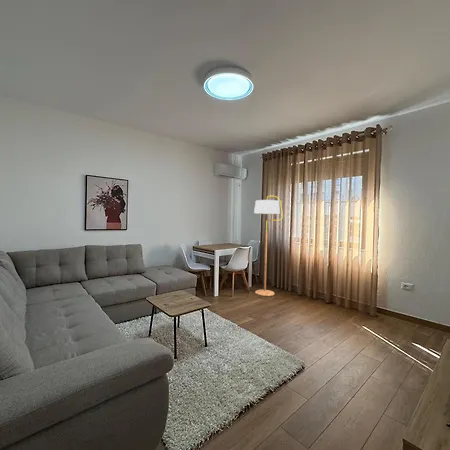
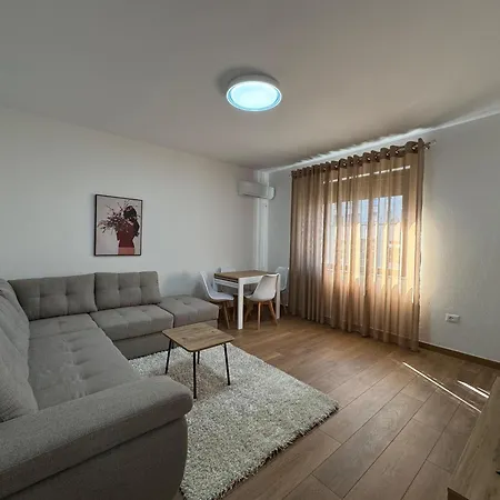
- floor lamp [253,195,284,297]
